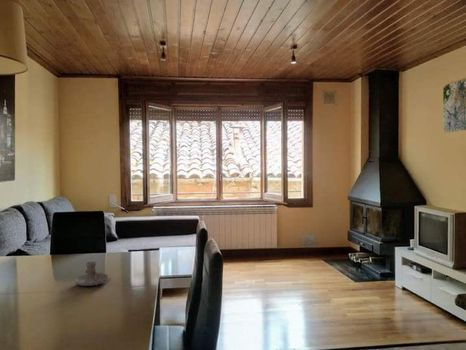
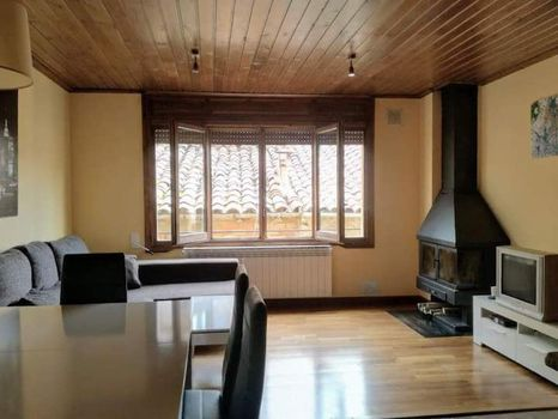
- candle holder [73,261,109,287]
